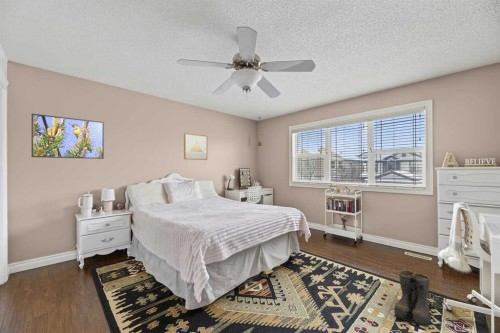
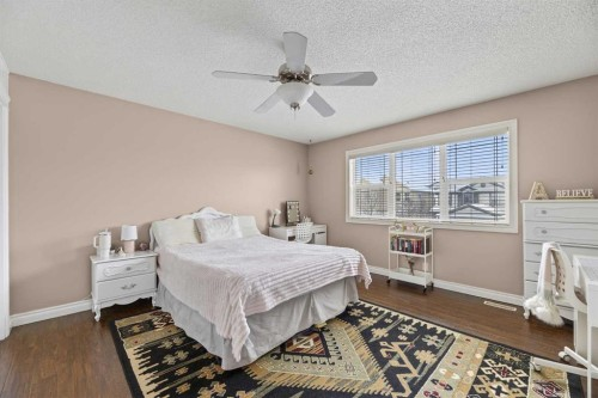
- wall art [183,132,208,161]
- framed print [31,113,105,160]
- boots [394,269,431,328]
